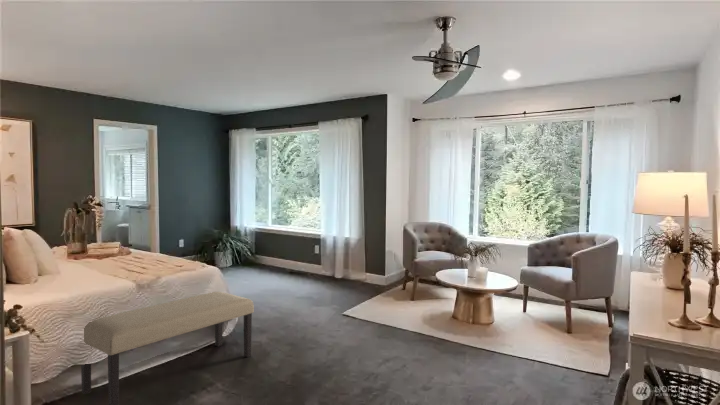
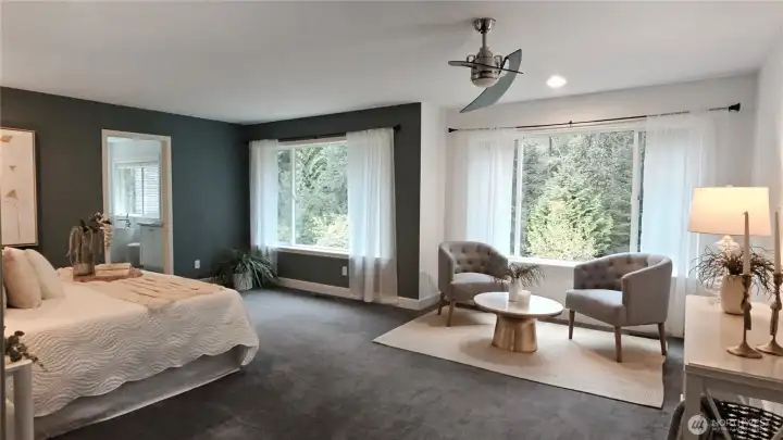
- bench [80,291,255,405]
